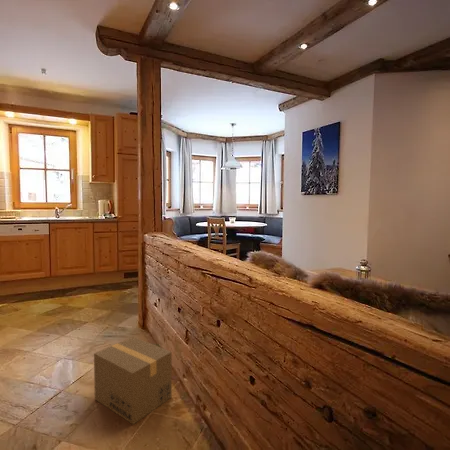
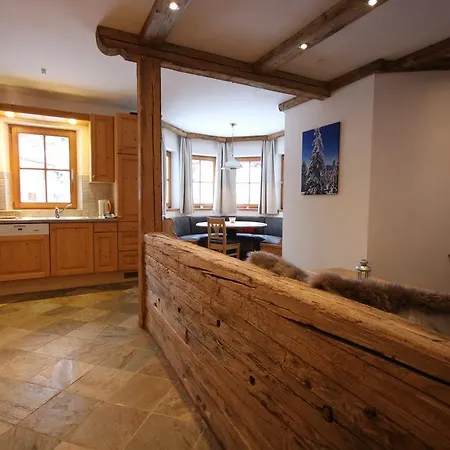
- cardboard box [93,335,173,426]
